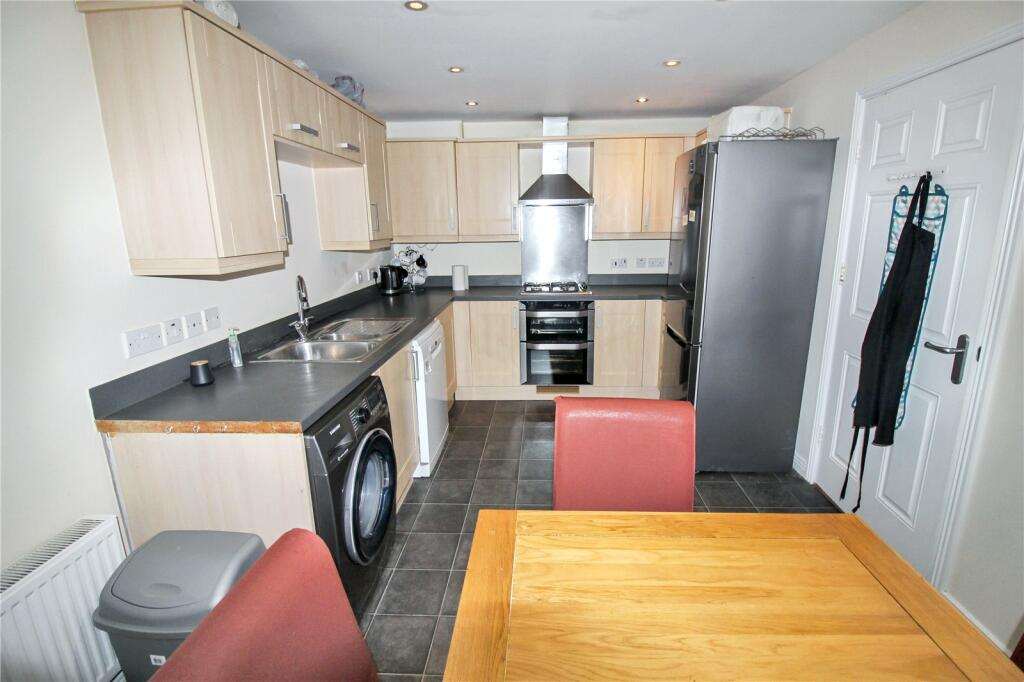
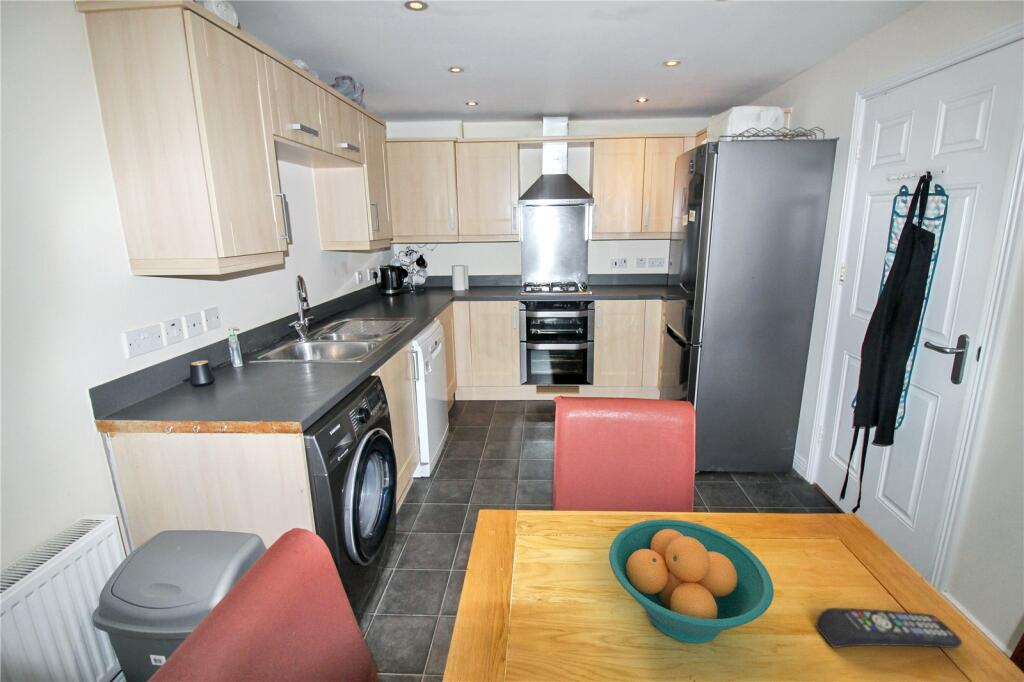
+ fruit bowl [608,518,775,644]
+ remote control [815,607,963,649]
